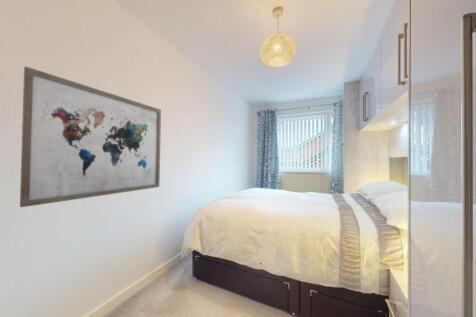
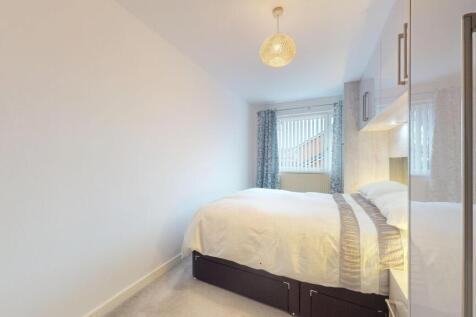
- wall art [19,66,162,208]
